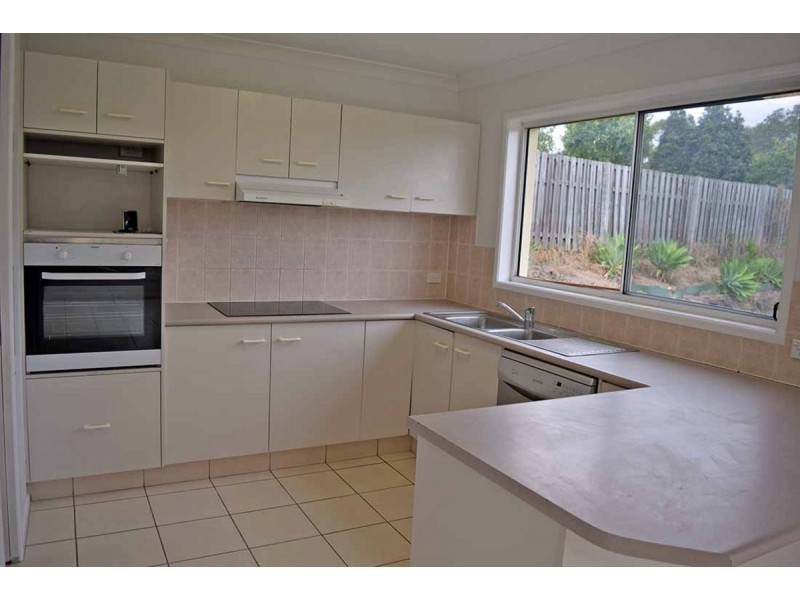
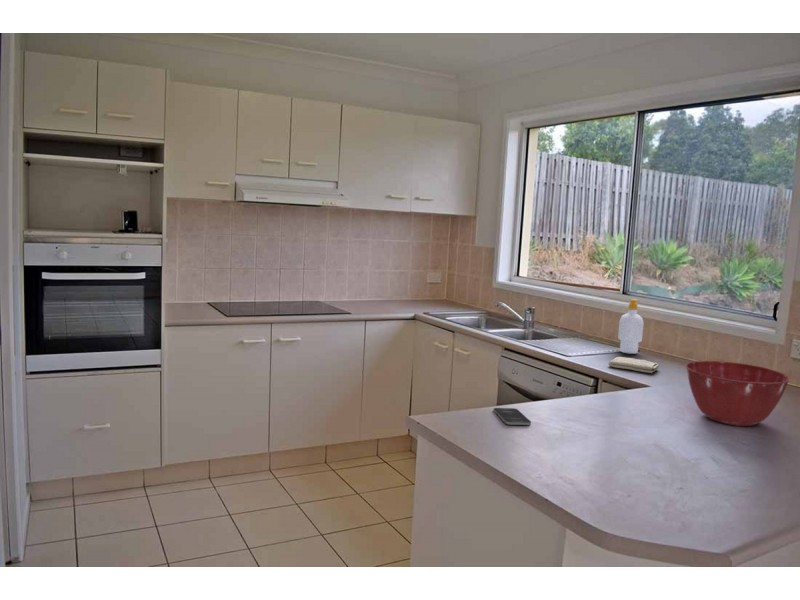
+ smartphone [493,407,532,426]
+ soap bottle [617,298,645,355]
+ mixing bowl [684,360,791,427]
+ washcloth [608,356,660,374]
